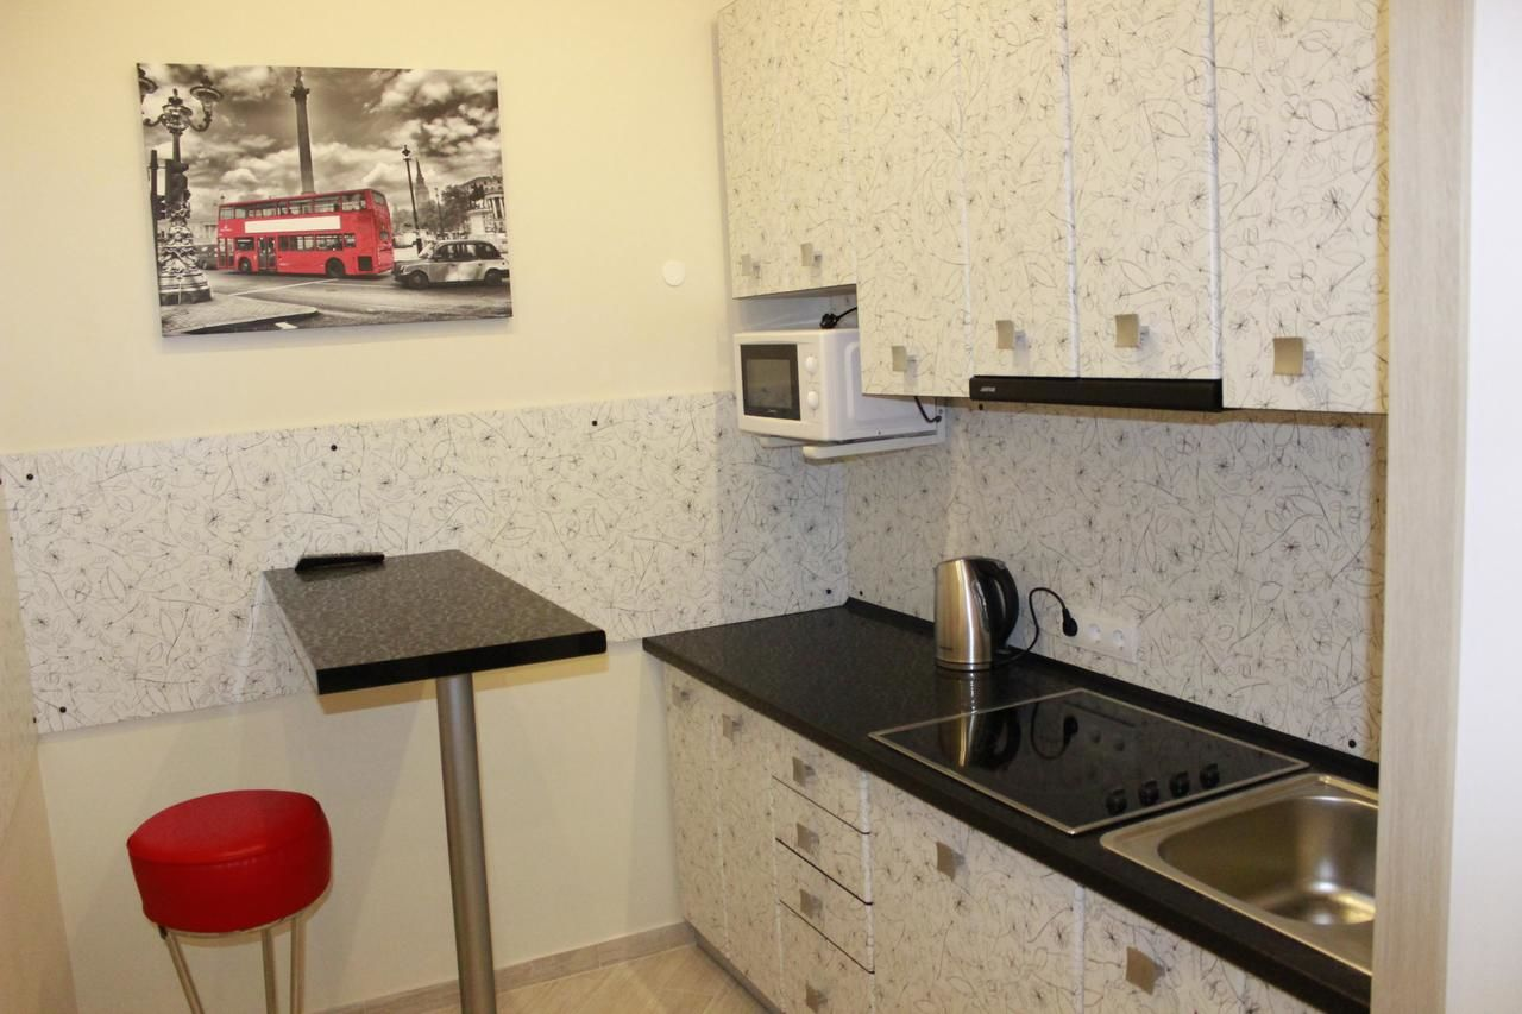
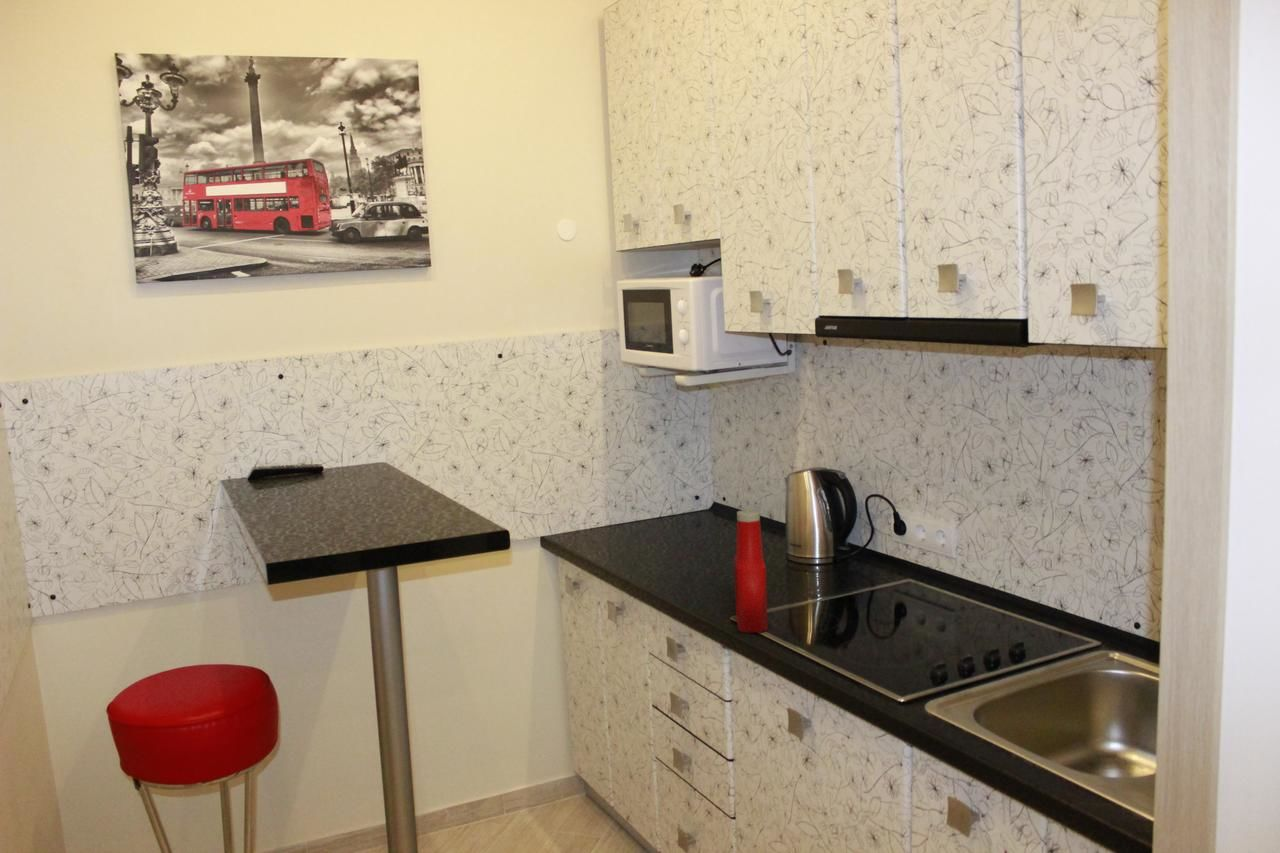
+ soap bottle [733,509,769,634]
